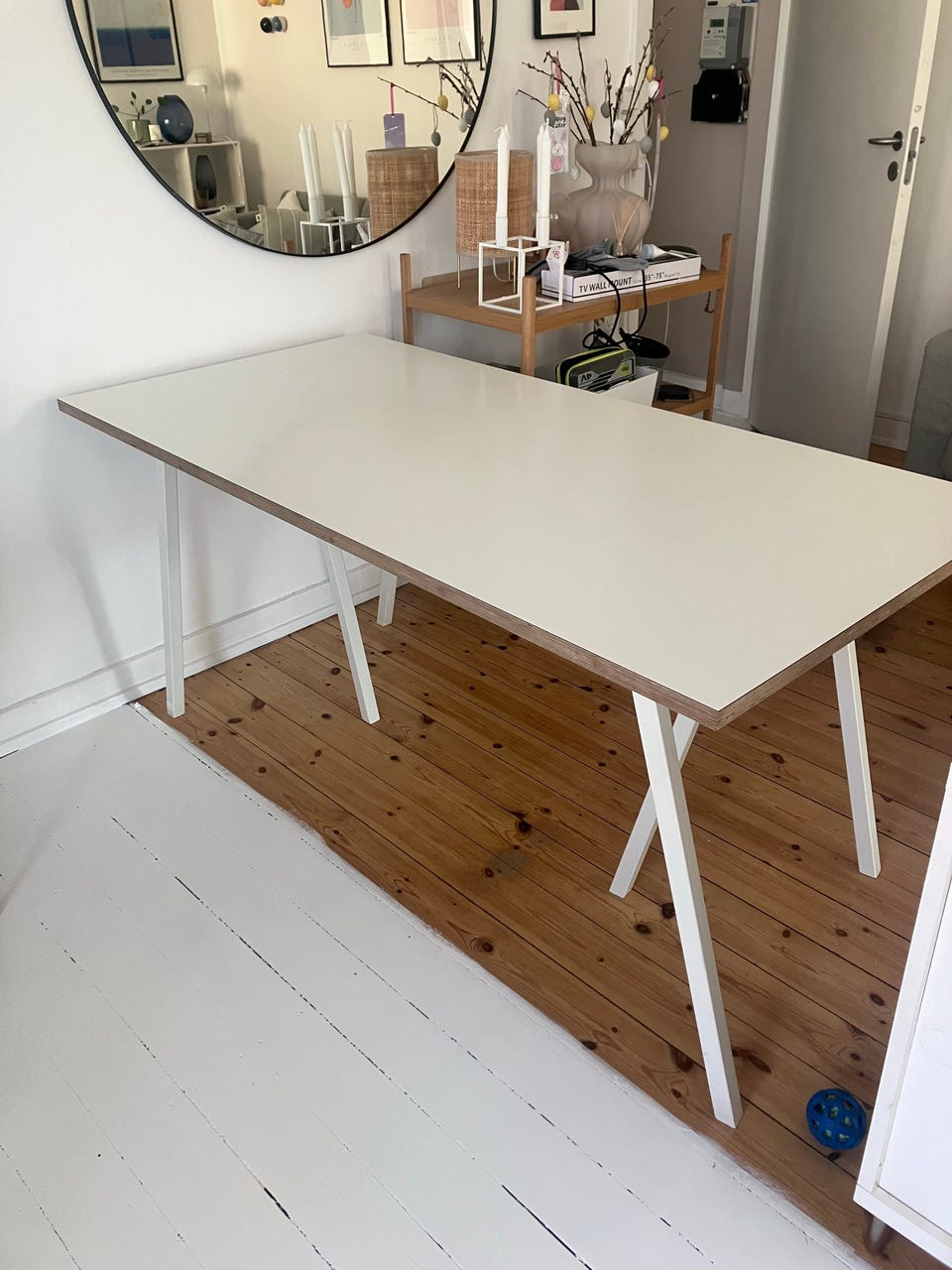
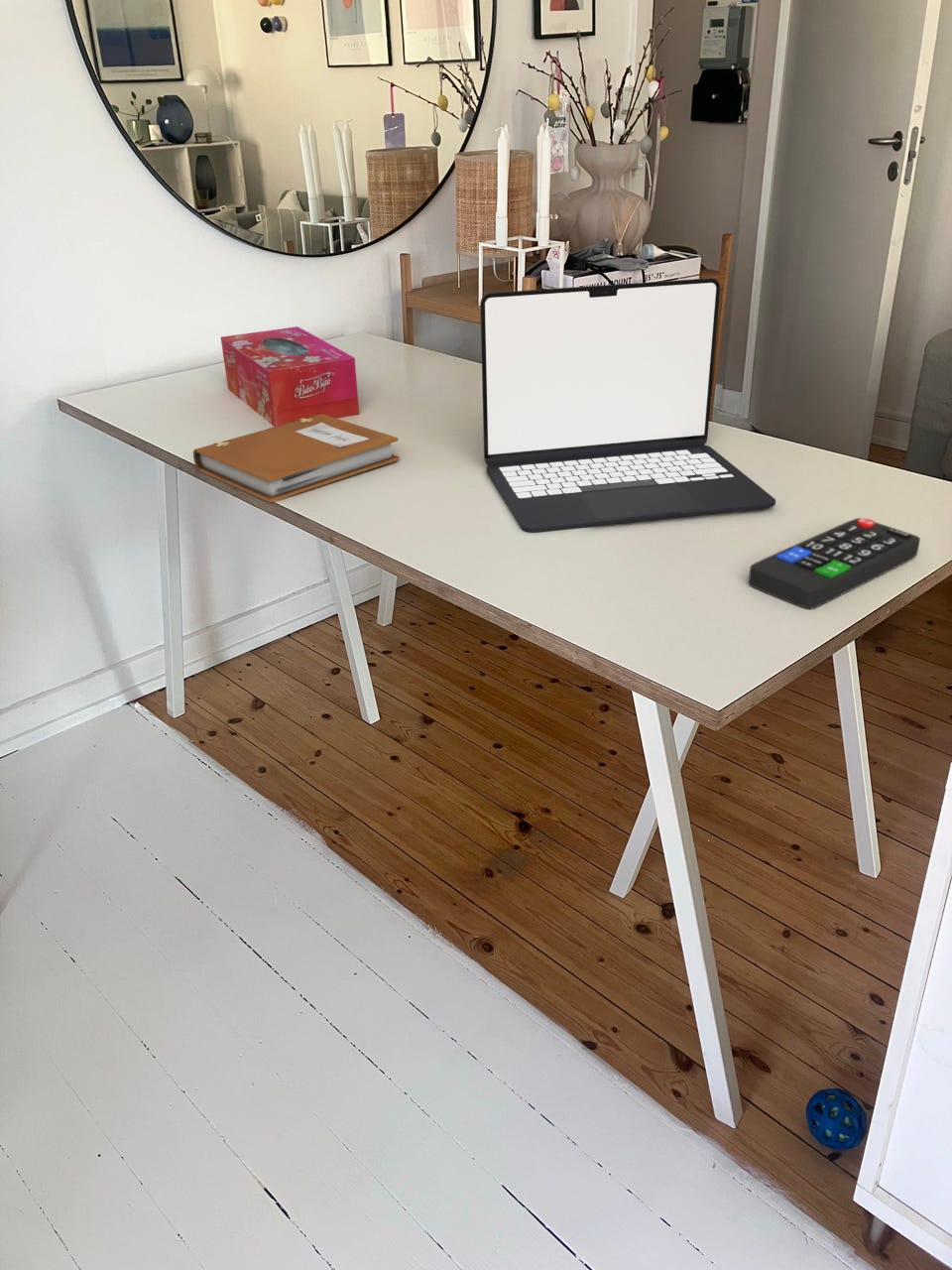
+ tissue box [220,325,360,427]
+ remote control [748,517,921,610]
+ laptop [479,277,776,534]
+ notebook [192,414,401,503]
